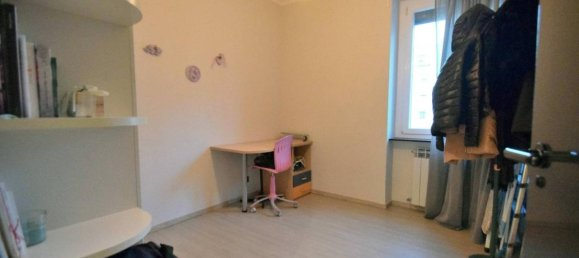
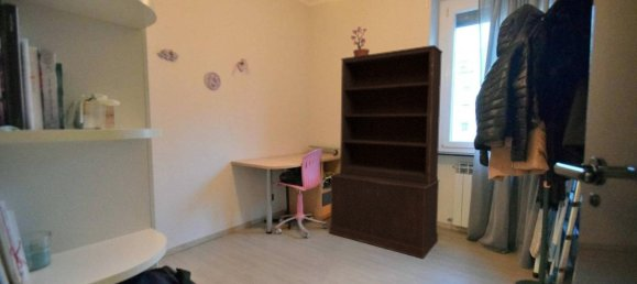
+ potted plant [350,26,371,56]
+ bookcase [328,44,443,260]
